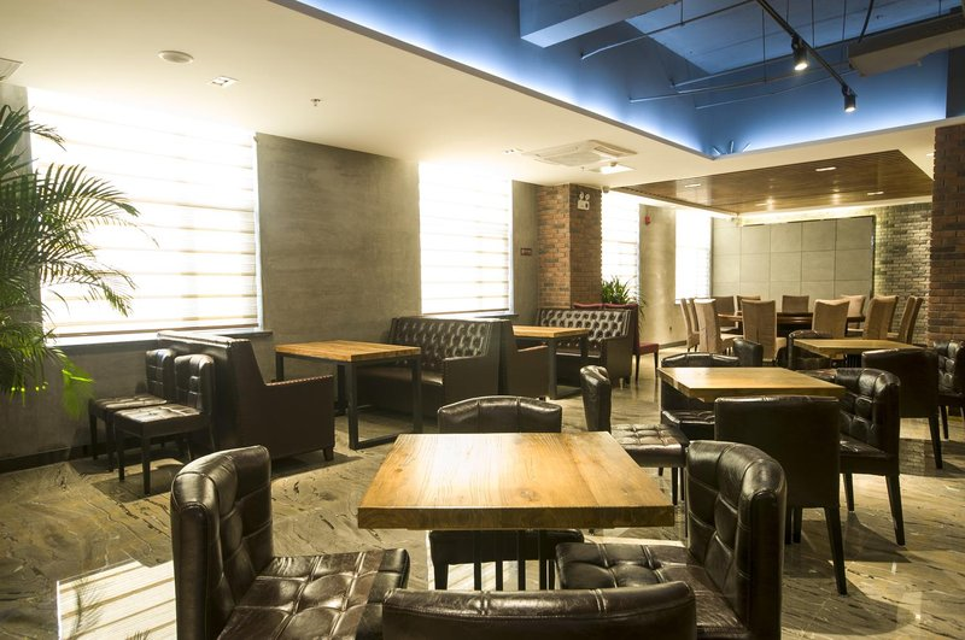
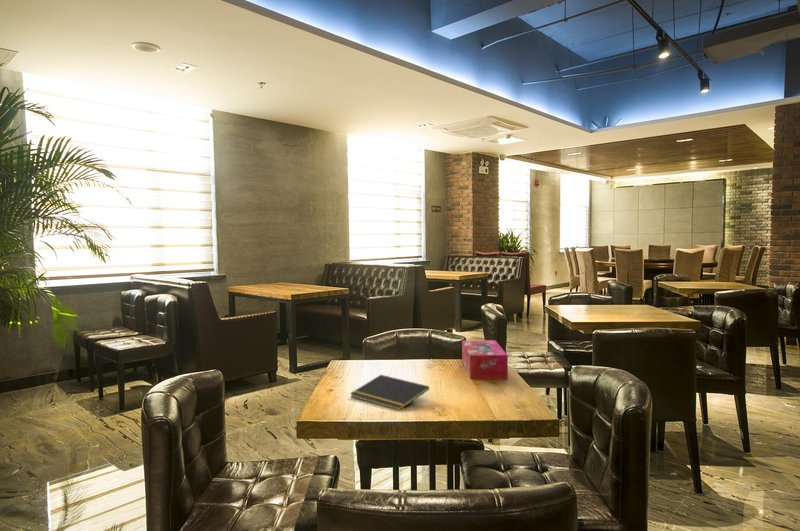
+ notepad [349,374,430,411]
+ tissue box [461,339,509,380]
